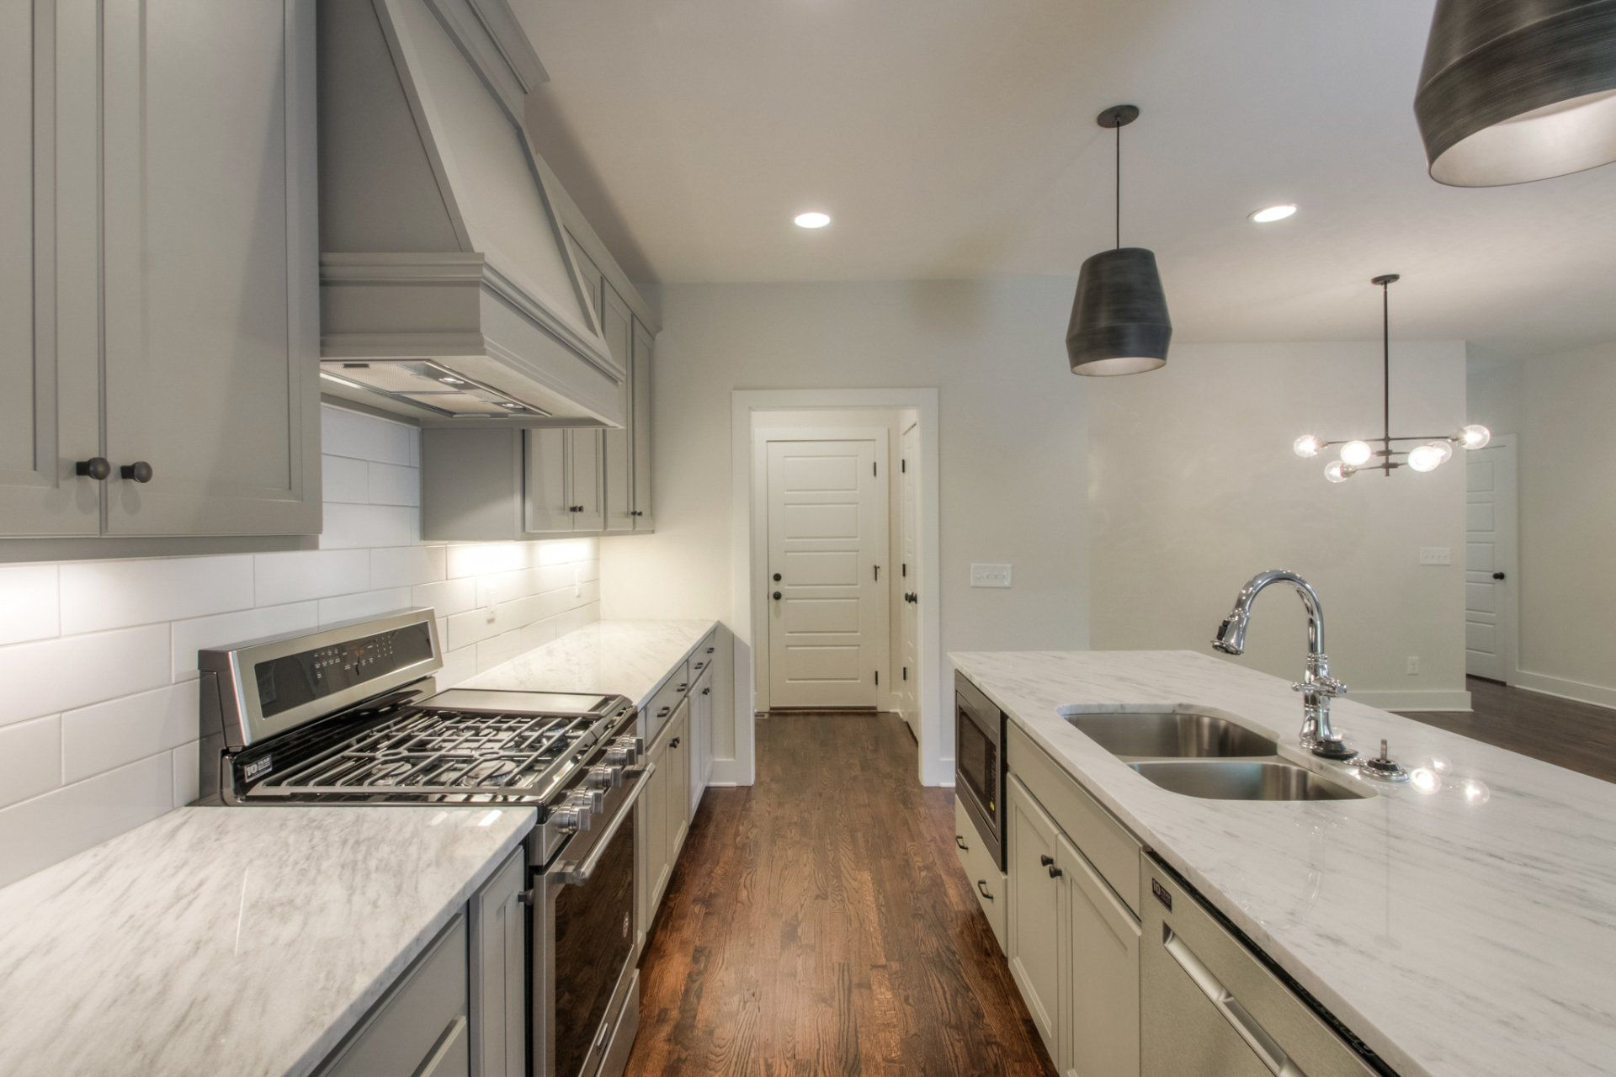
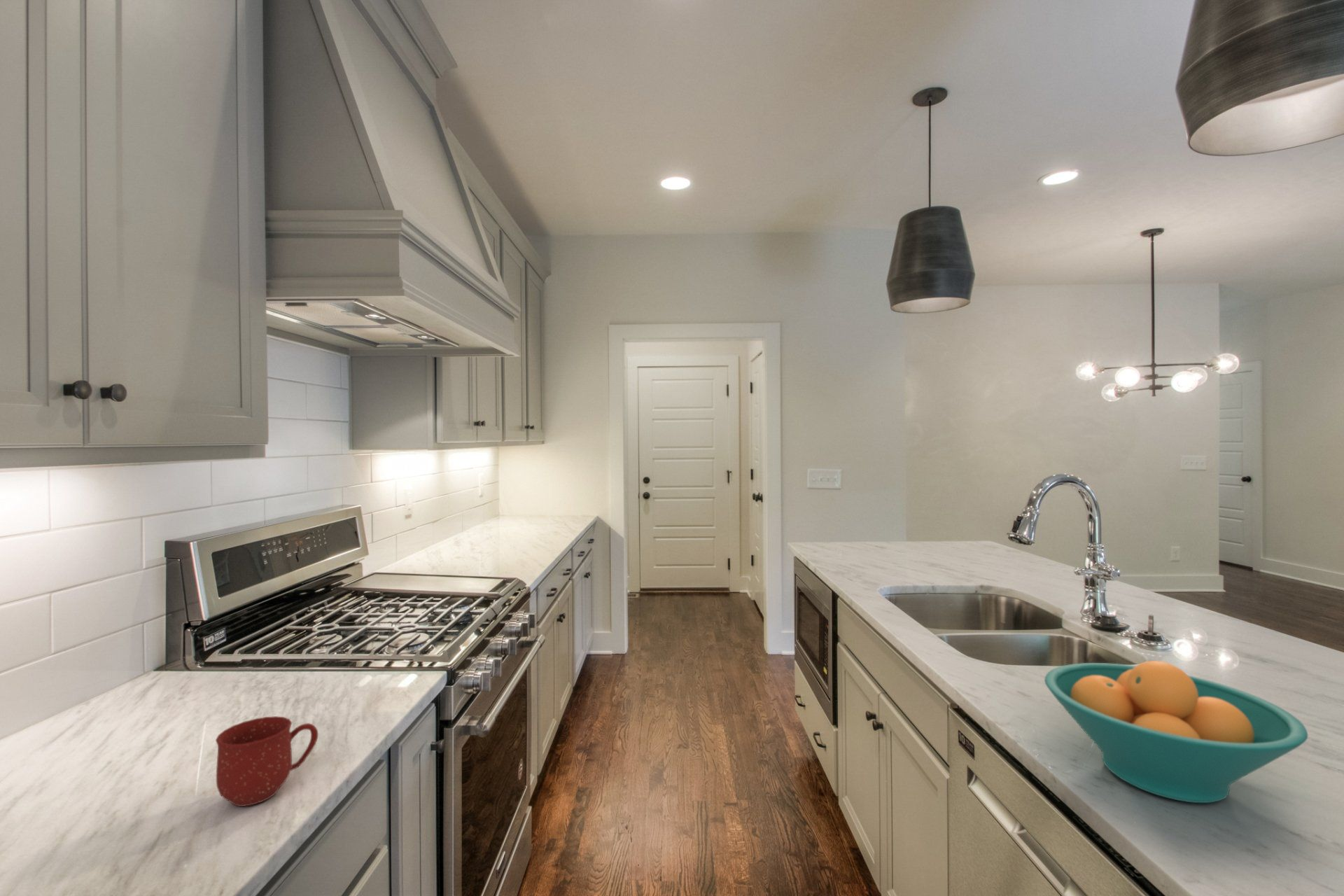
+ mug [215,715,318,807]
+ fruit bowl [1044,660,1308,804]
